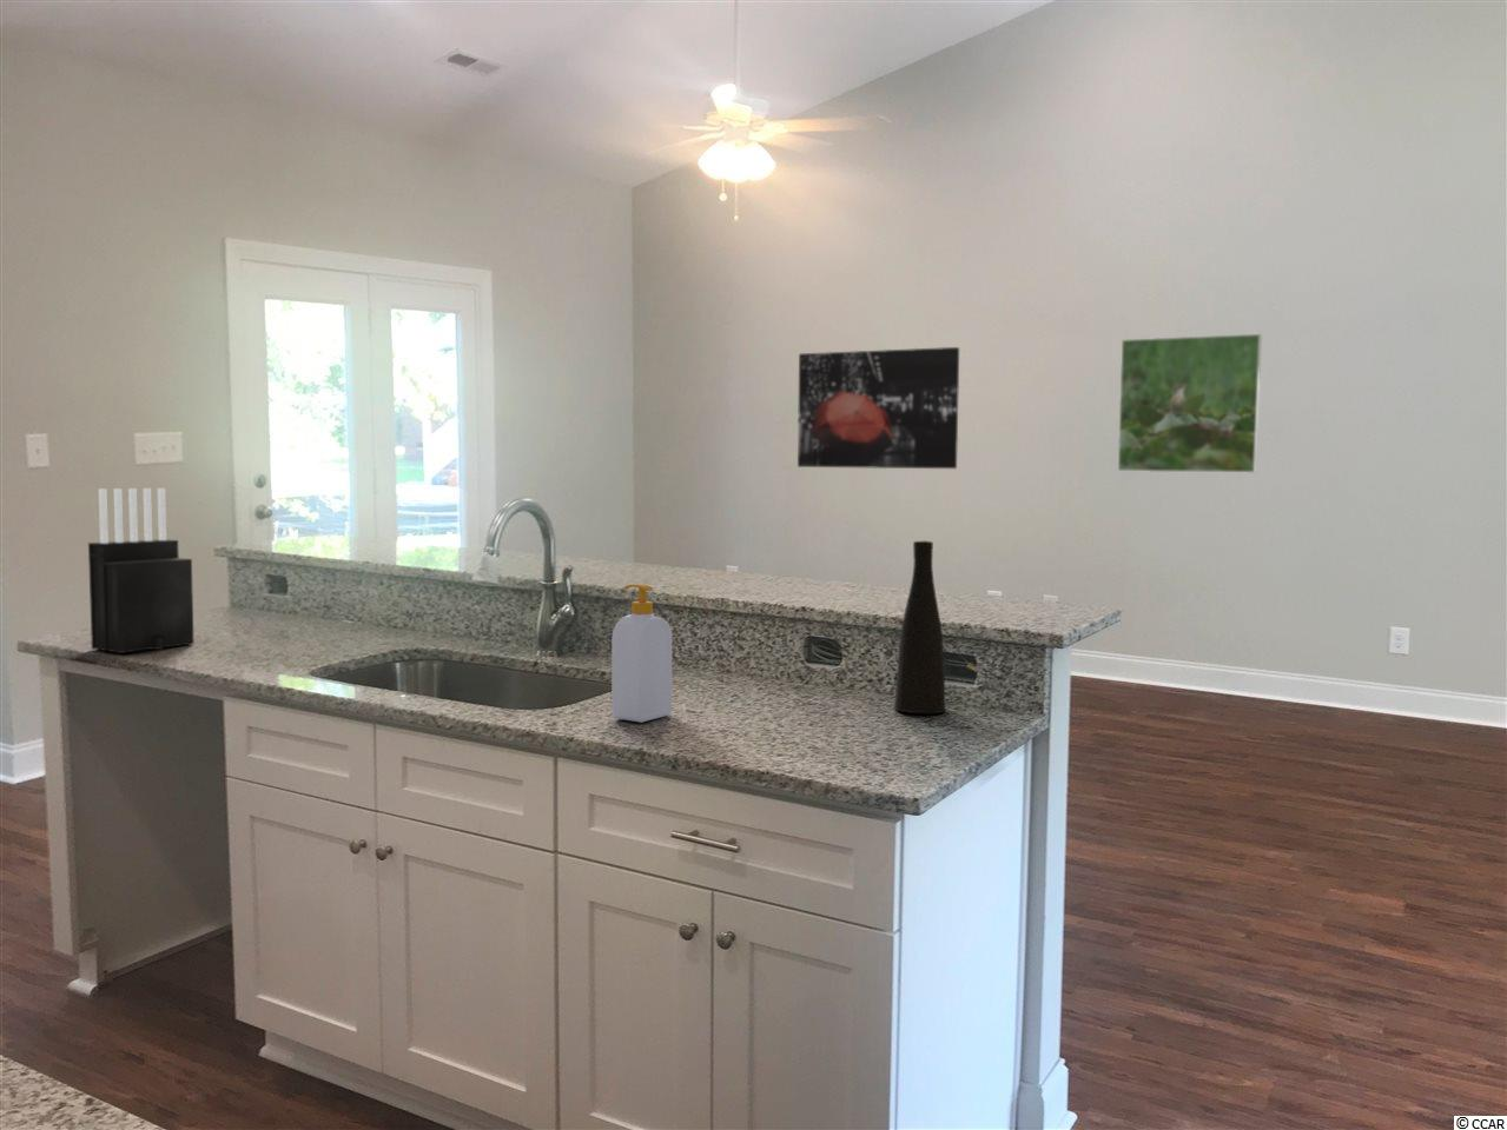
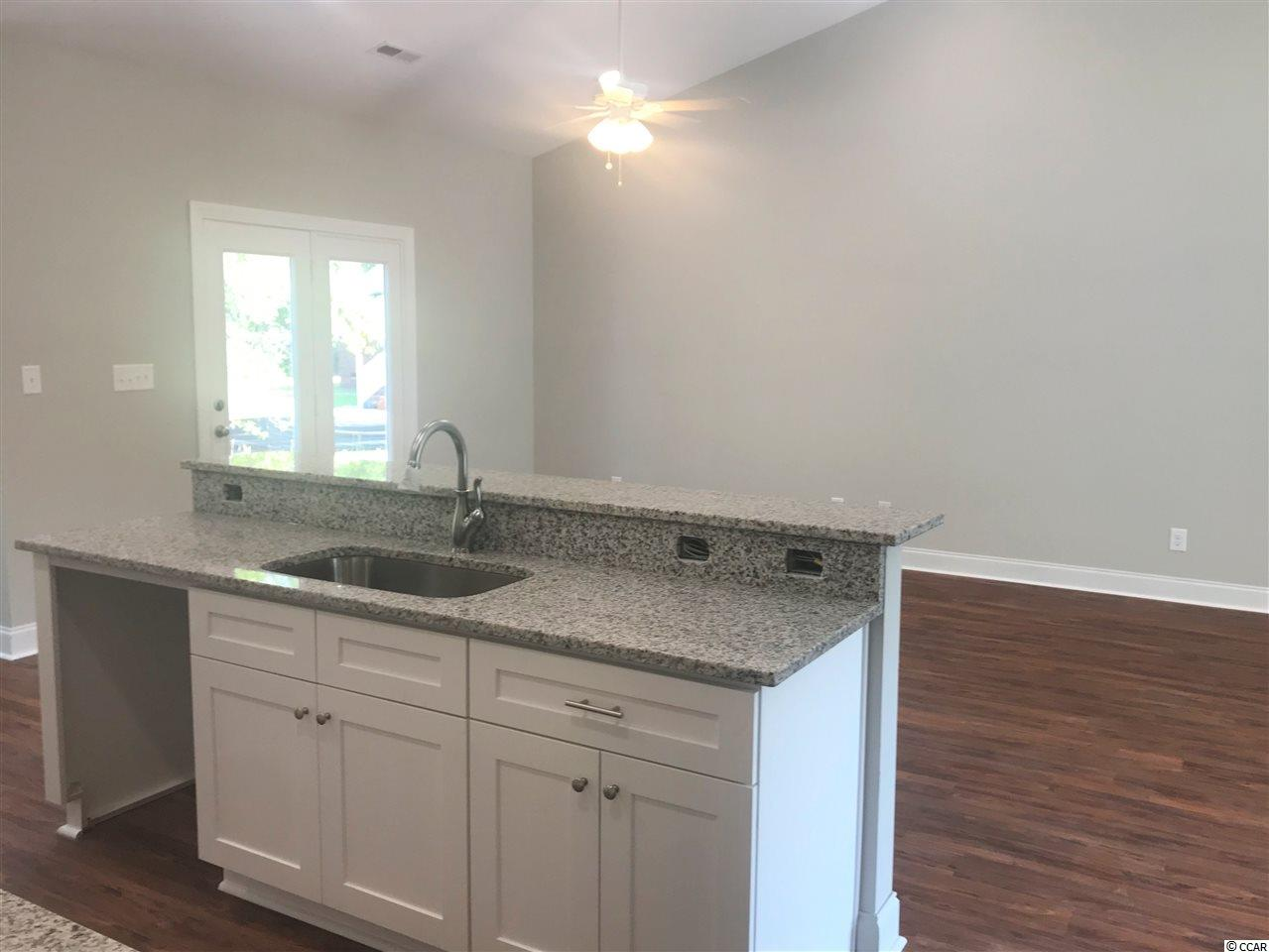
- vase [893,540,948,715]
- wall art [797,347,961,470]
- soap bottle [610,583,673,724]
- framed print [1117,334,1264,475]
- knife block [87,488,196,654]
